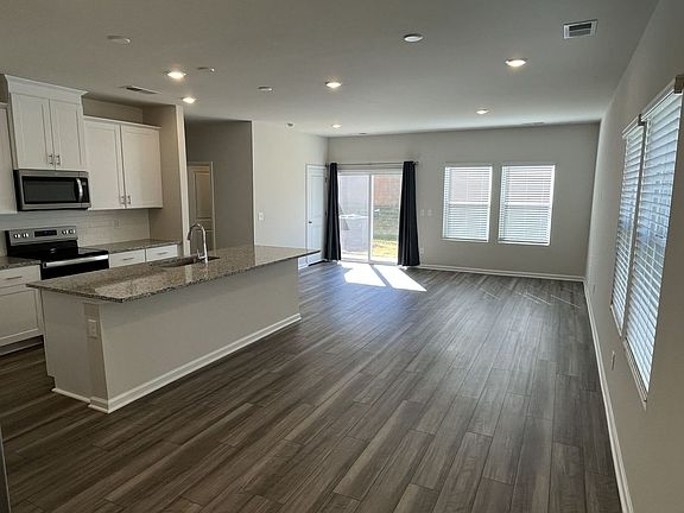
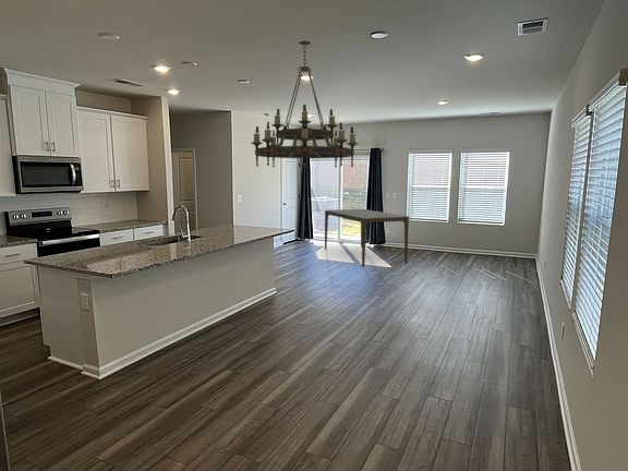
+ chandelier [251,39,360,169]
+ dining table [324,208,410,267]
